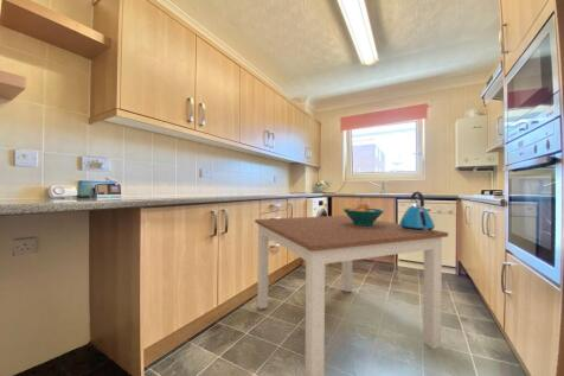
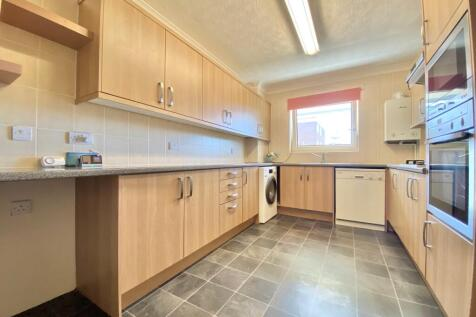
- kettle [398,190,436,232]
- dining table [254,215,449,376]
- fruit bowl [342,202,385,227]
